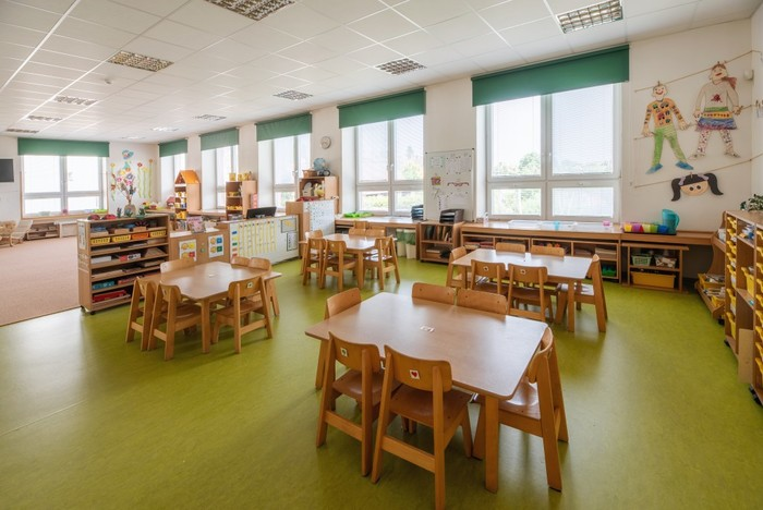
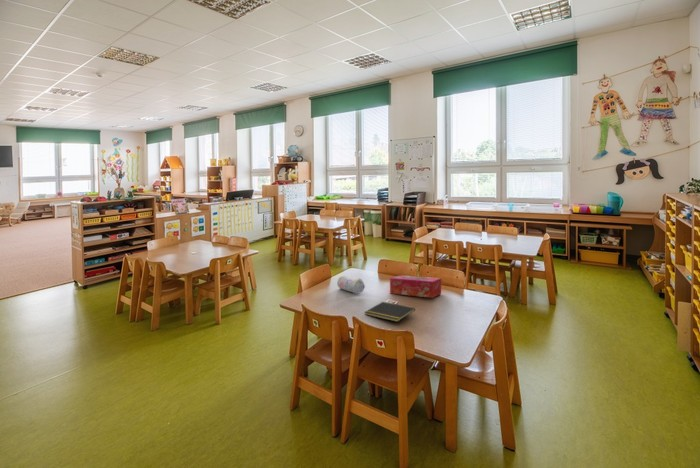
+ pencil case [336,275,366,294]
+ notepad [364,301,416,323]
+ tissue box [389,274,442,299]
